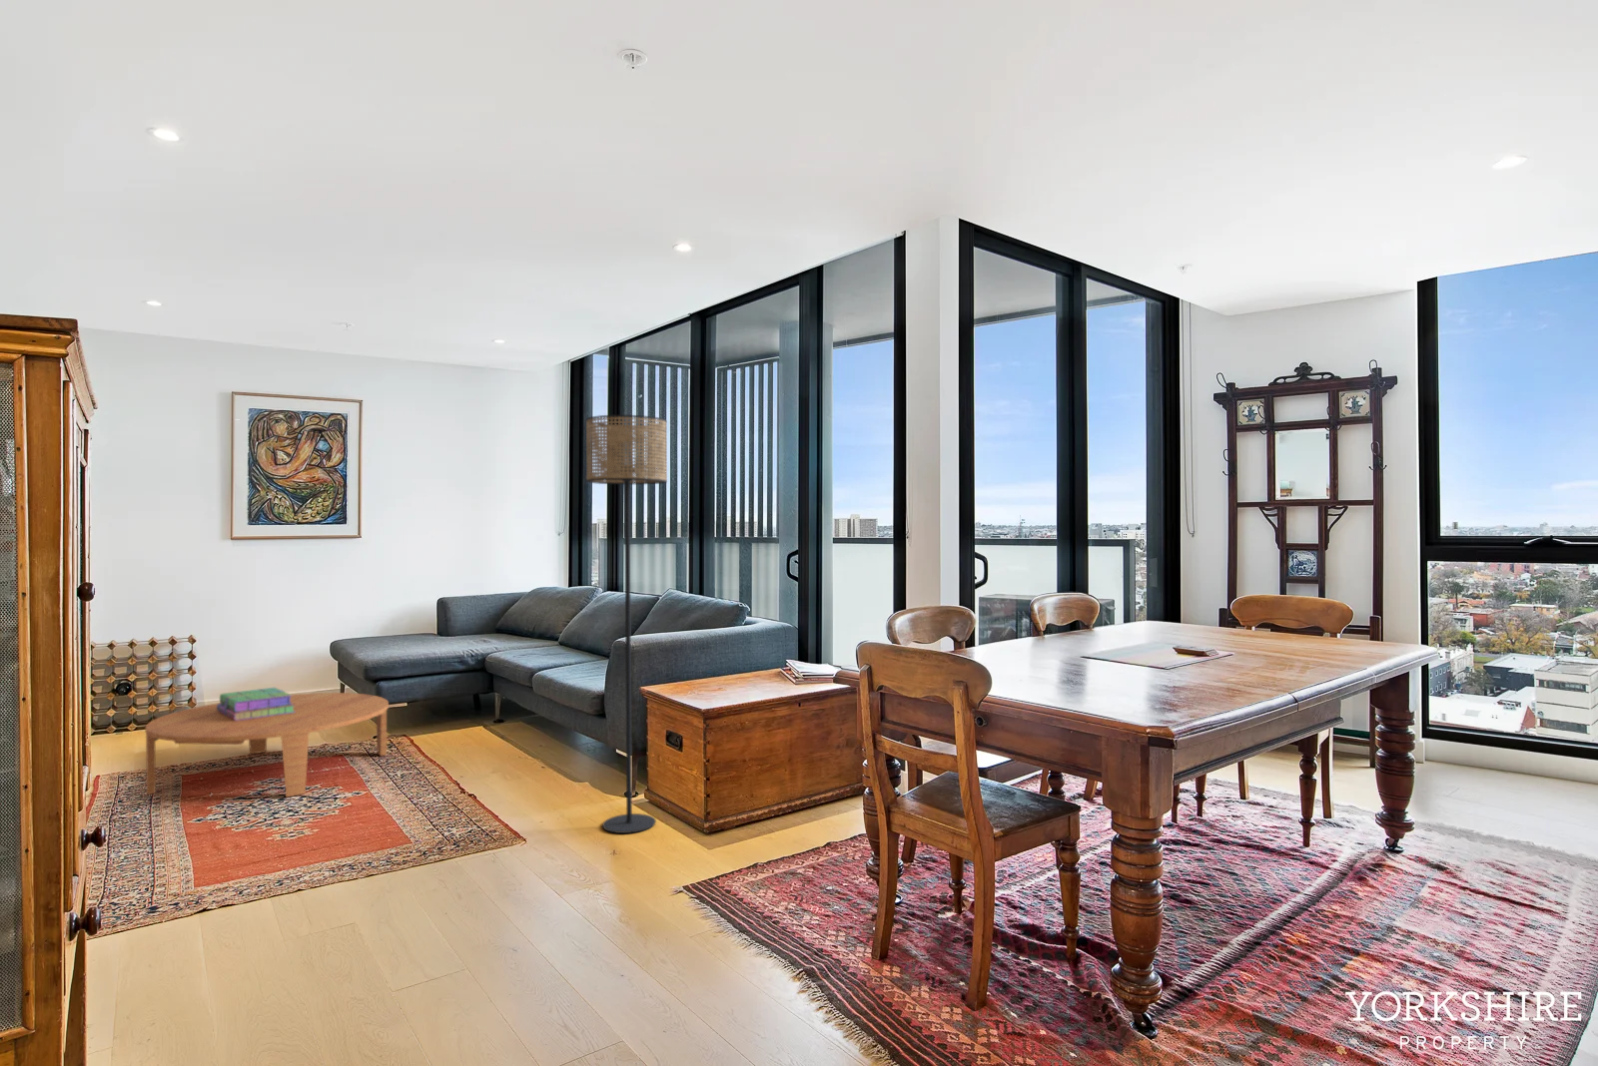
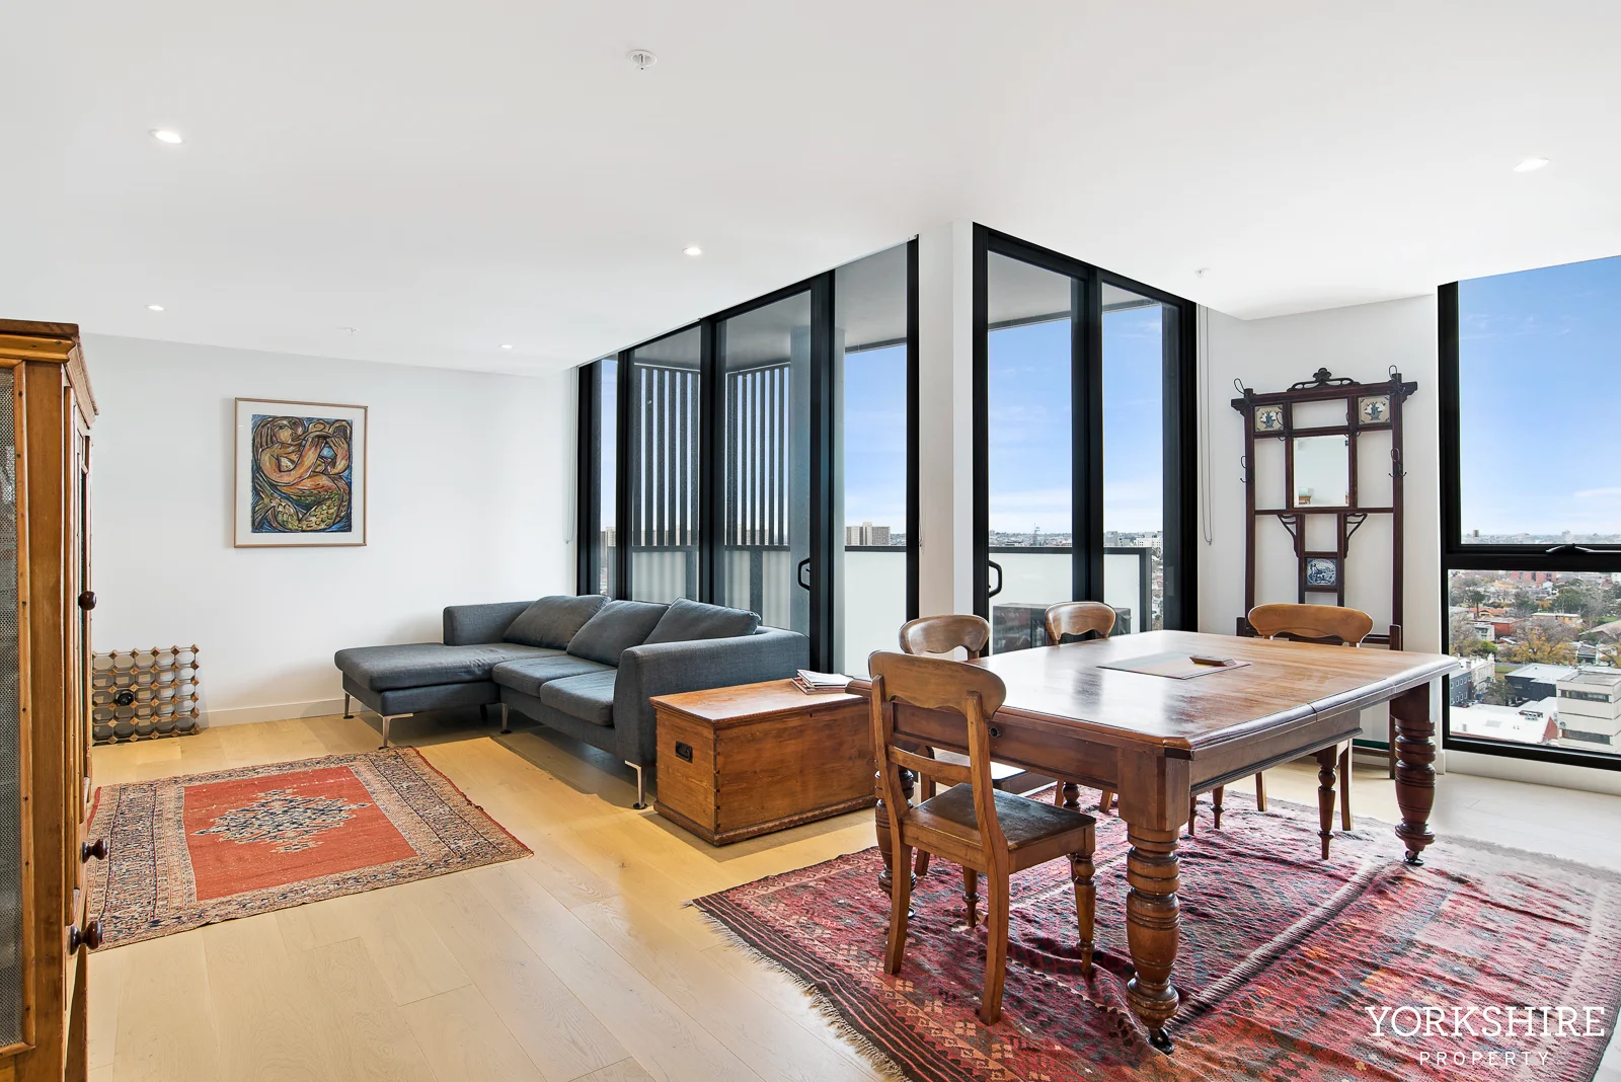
- stack of books [217,686,295,721]
- coffee table [145,691,389,798]
- floor lamp [585,414,669,834]
